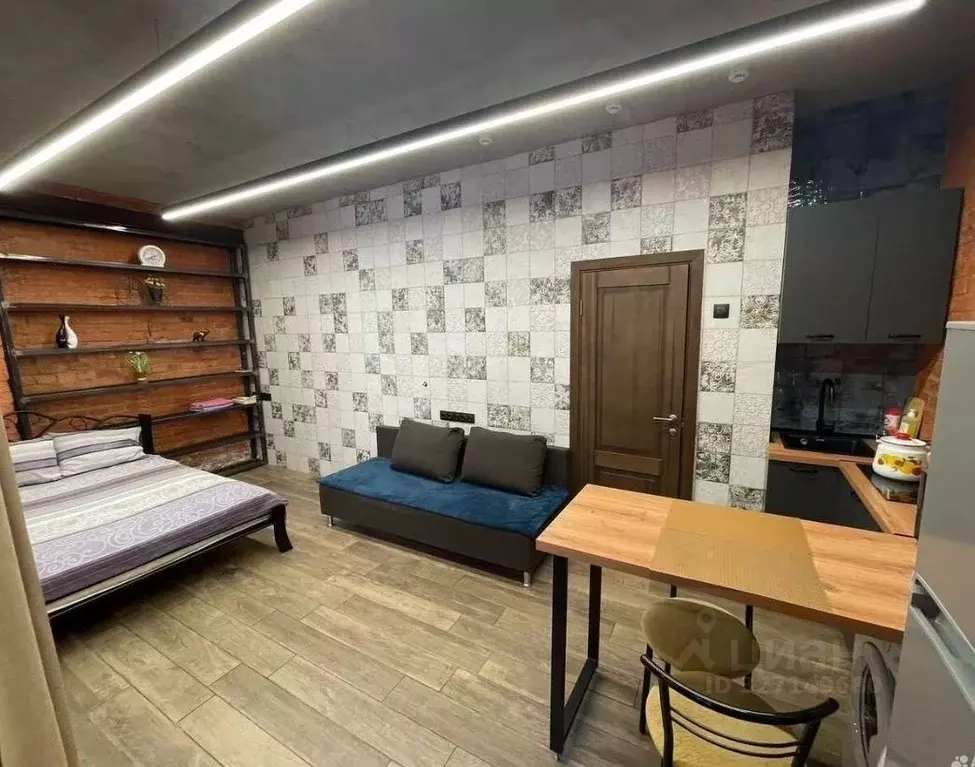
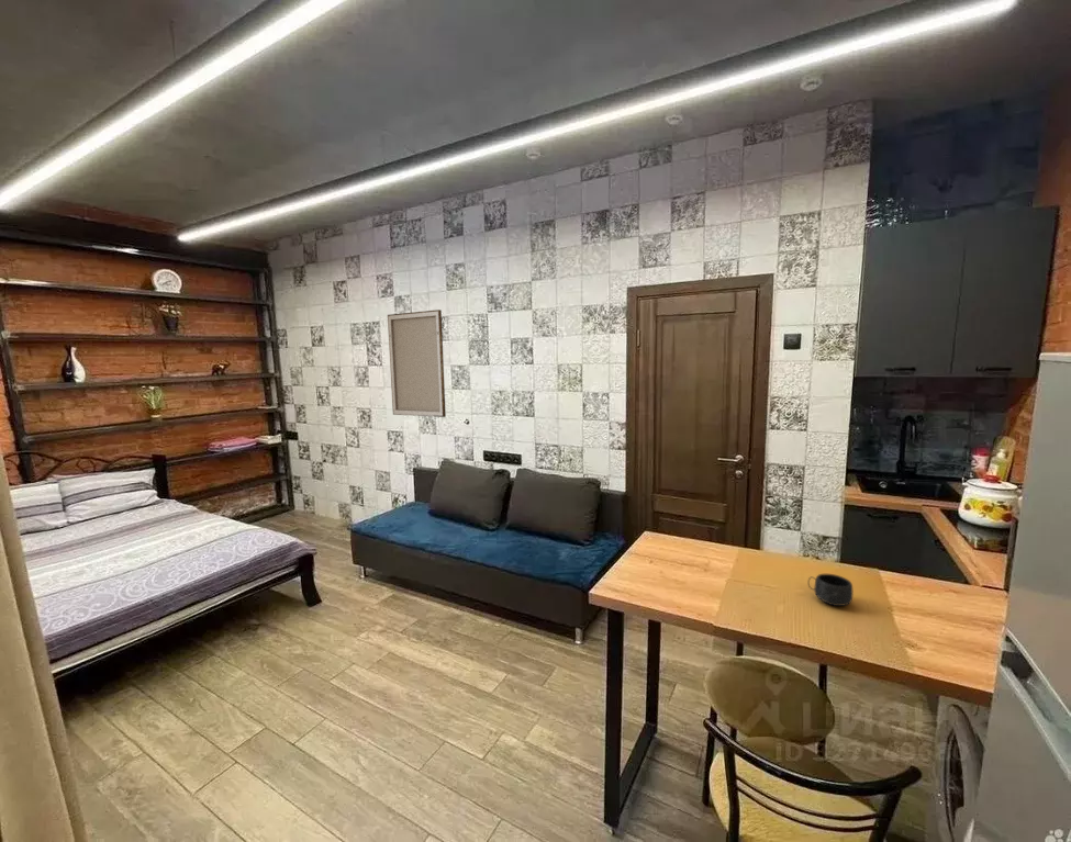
+ mug [807,573,855,607]
+ wall art [387,308,447,418]
